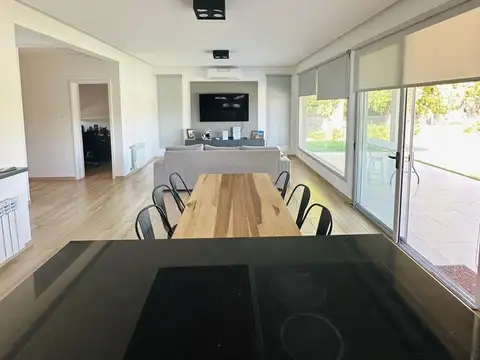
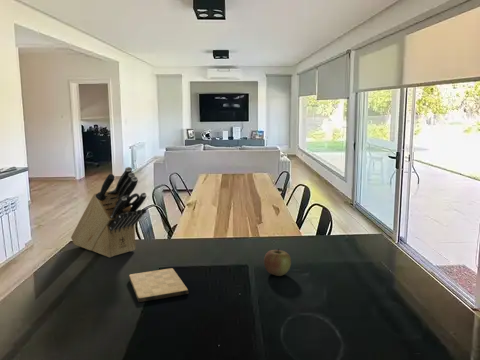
+ cutting board [128,267,189,303]
+ apple [263,248,292,277]
+ knife block [70,166,148,258]
